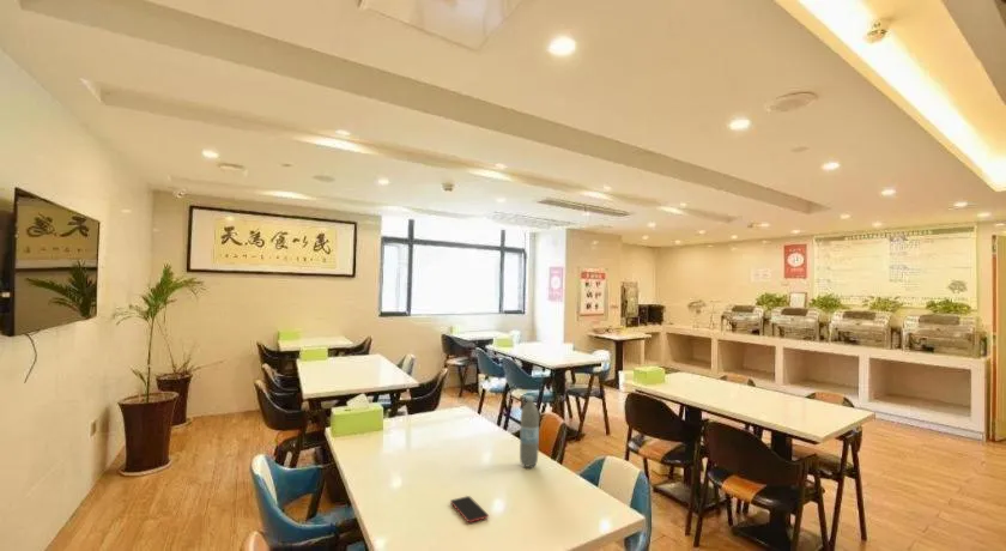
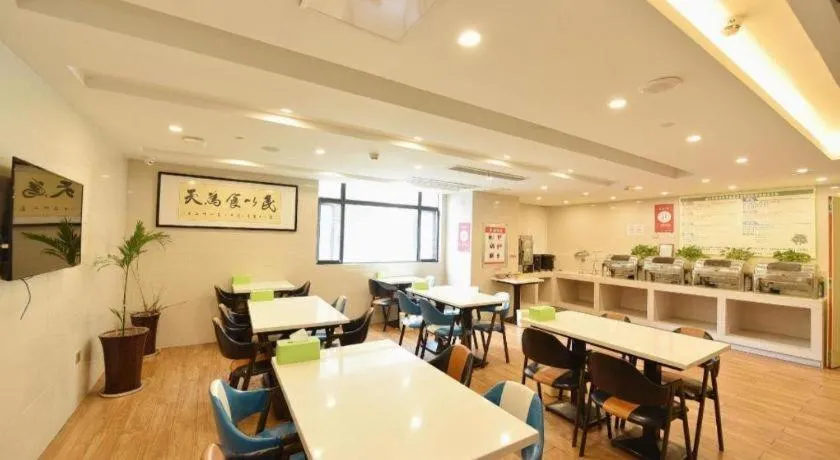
- smartphone [449,495,490,523]
- water bottle [519,395,540,468]
